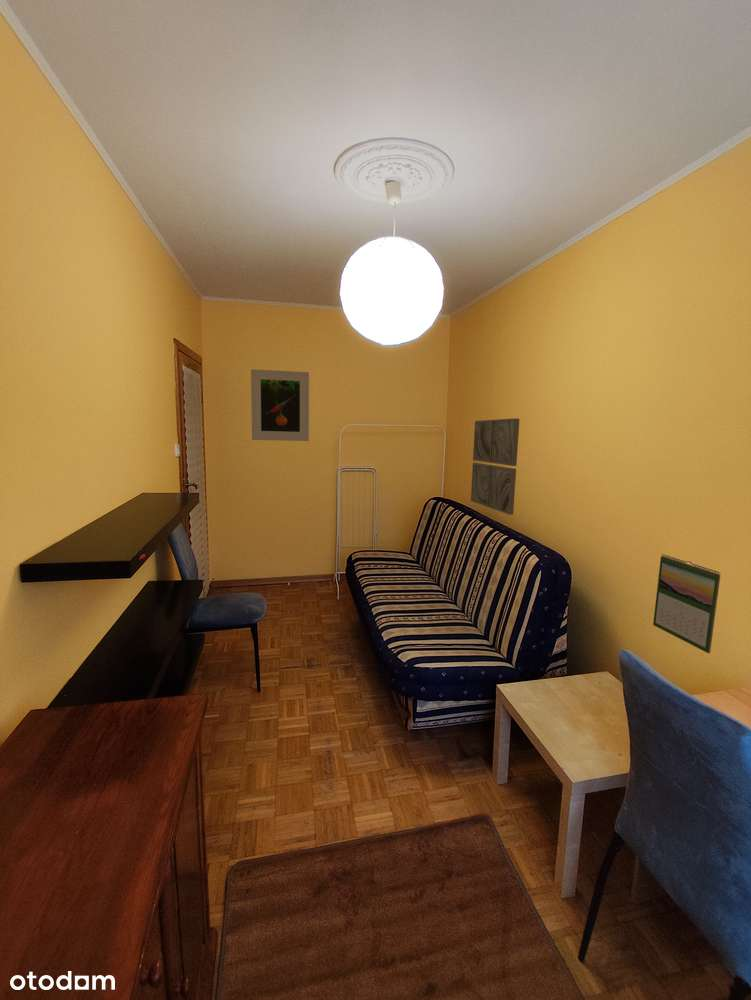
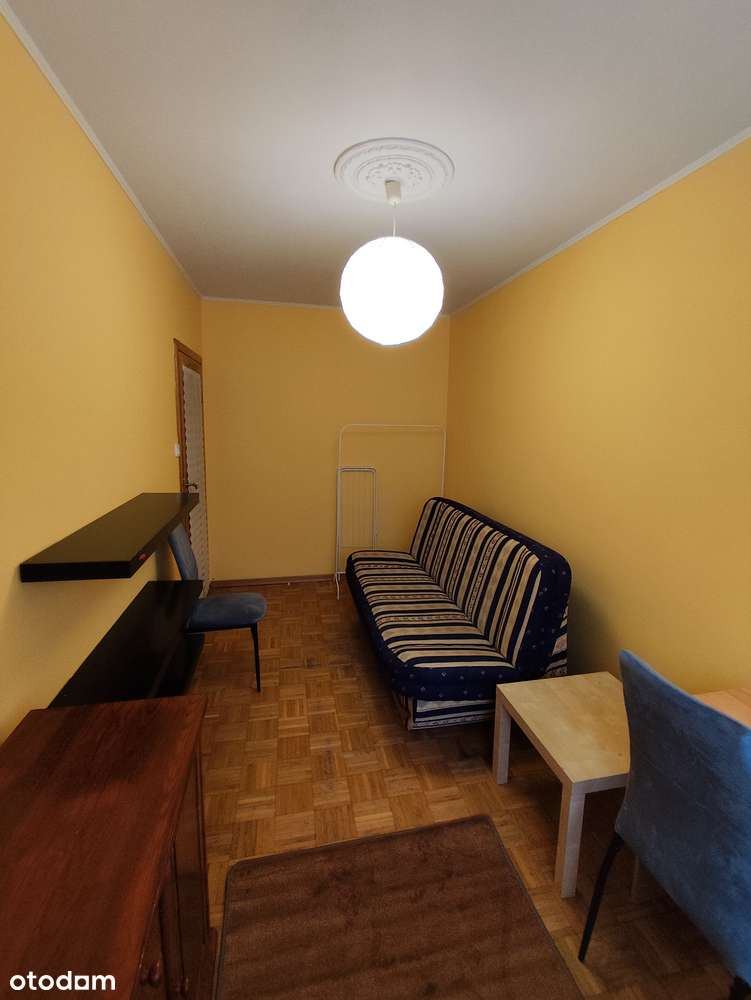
- wall art [470,418,520,516]
- calendar [652,553,721,654]
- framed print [250,368,310,442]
